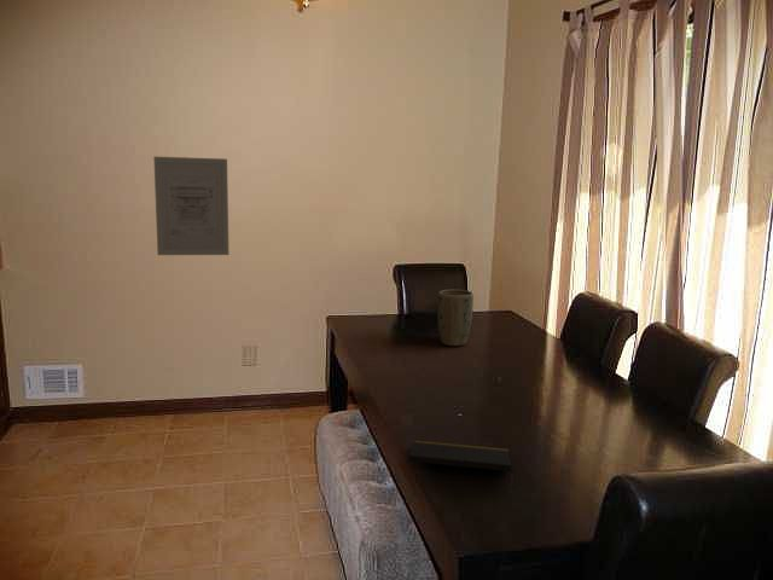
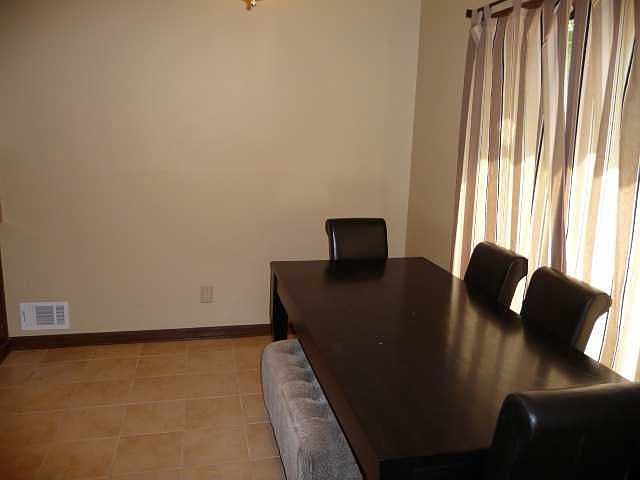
- wall art [152,156,229,256]
- notepad [407,439,513,472]
- plant pot [436,289,475,347]
